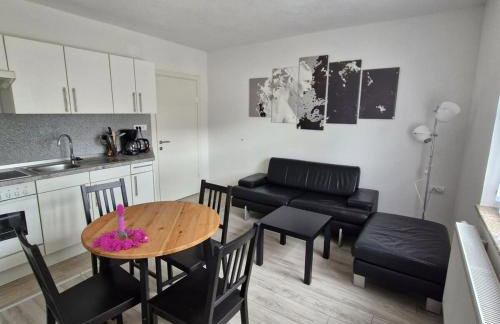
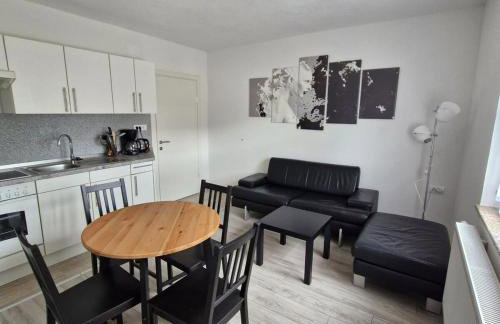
- flower [90,203,150,253]
